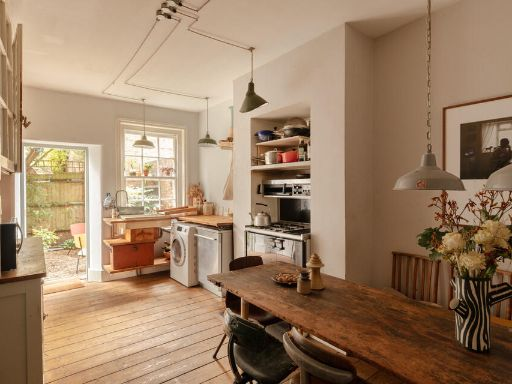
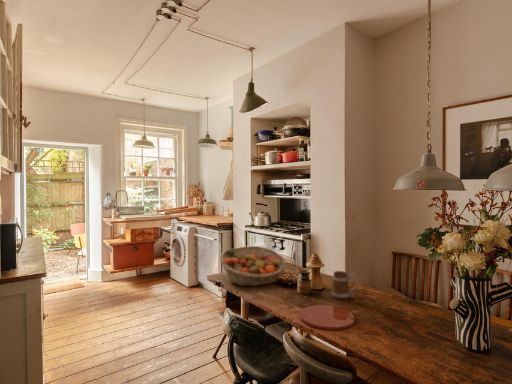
+ plate [298,304,355,331]
+ fruit basket [219,245,288,287]
+ mug [331,270,359,300]
